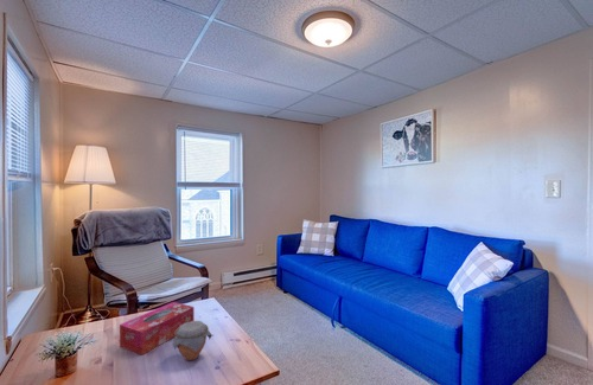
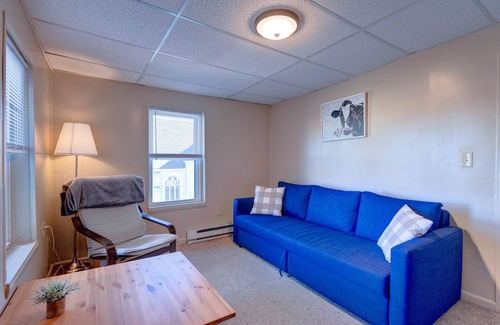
- tissue box [119,301,196,357]
- jar [172,320,213,361]
